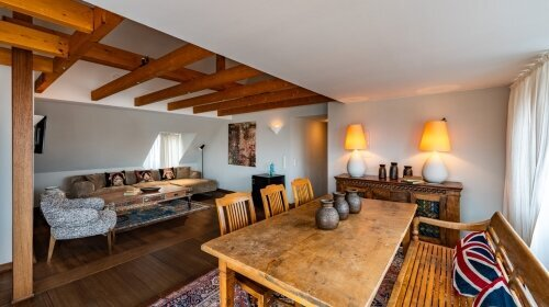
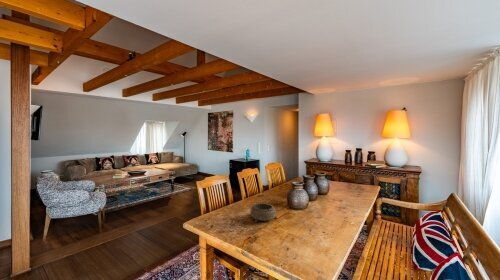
+ decorative bowl [250,203,278,223]
